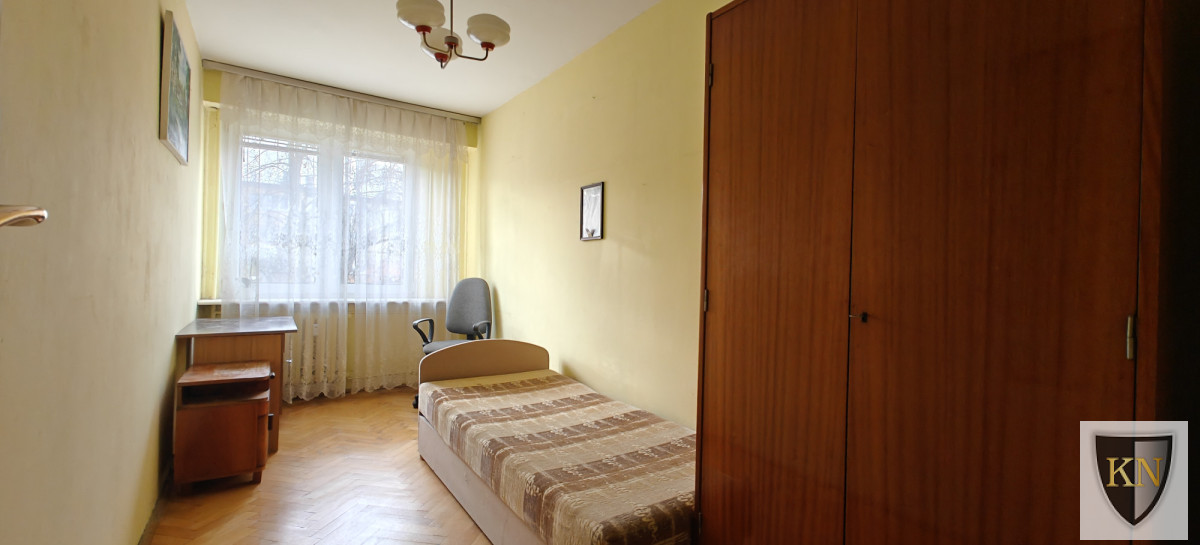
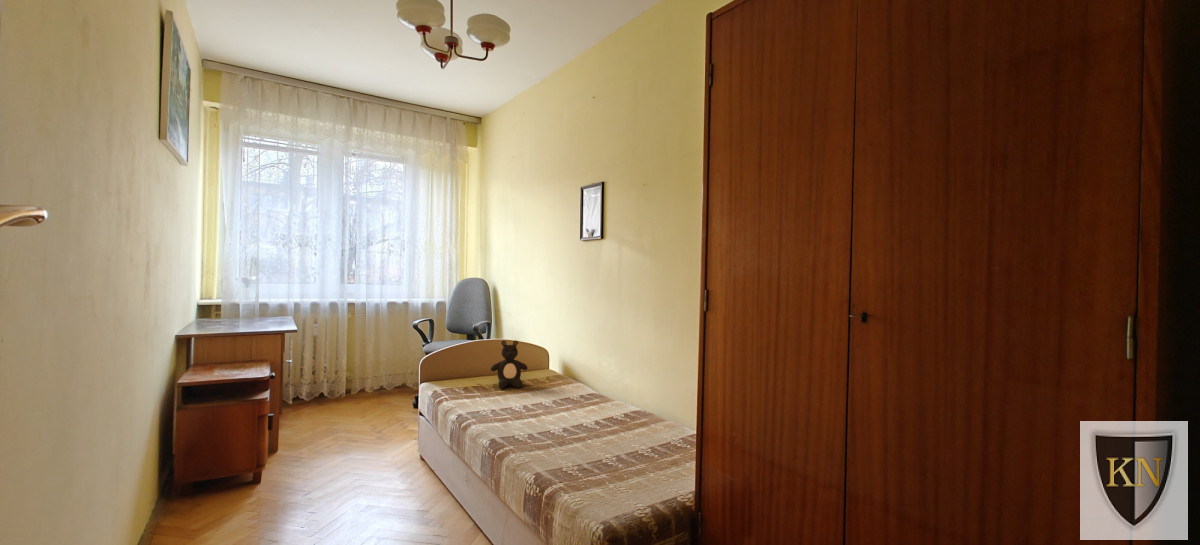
+ teddy bear [490,340,528,389]
